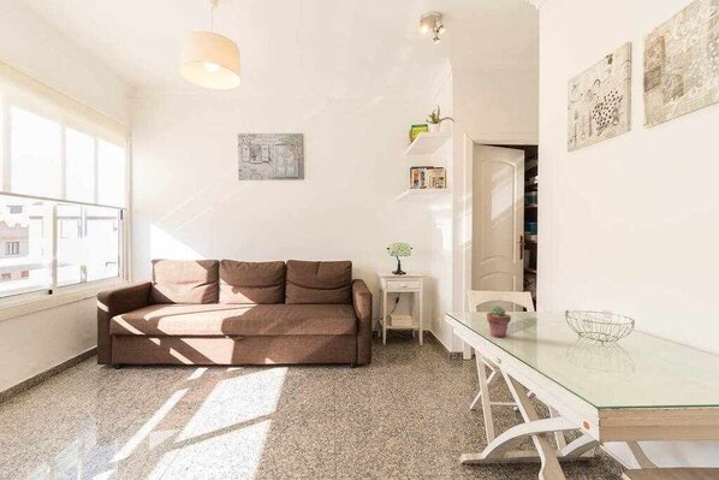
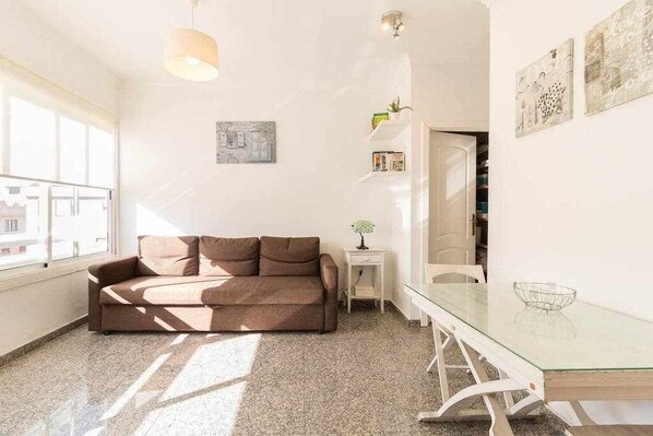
- potted succulent [486,304,512,338]
